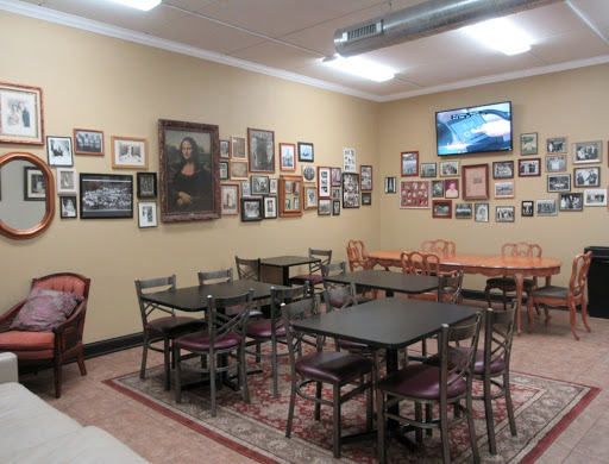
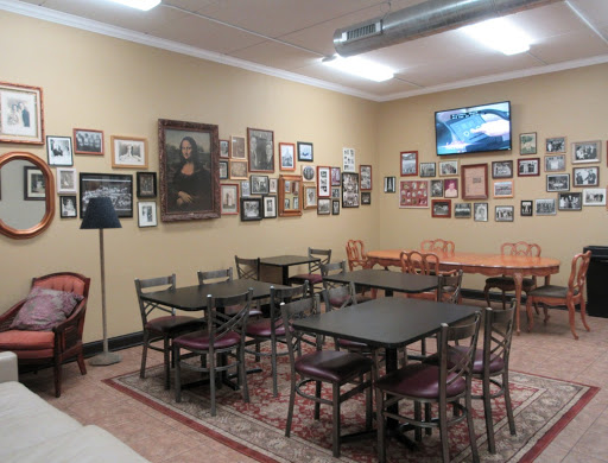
+ floor lamp [78,196,124,366]
